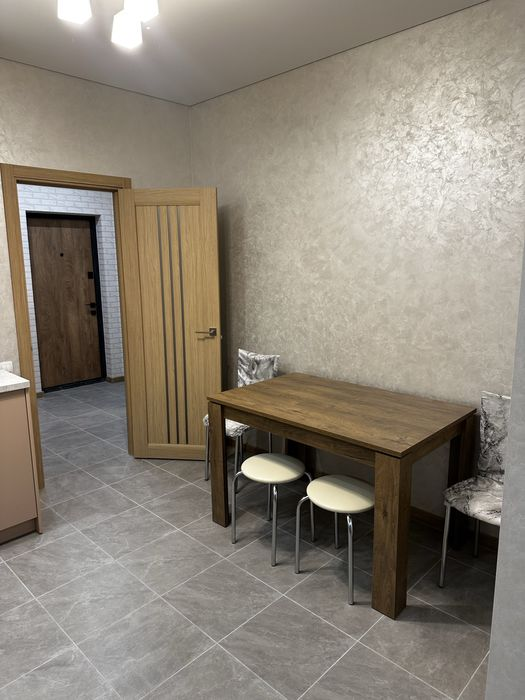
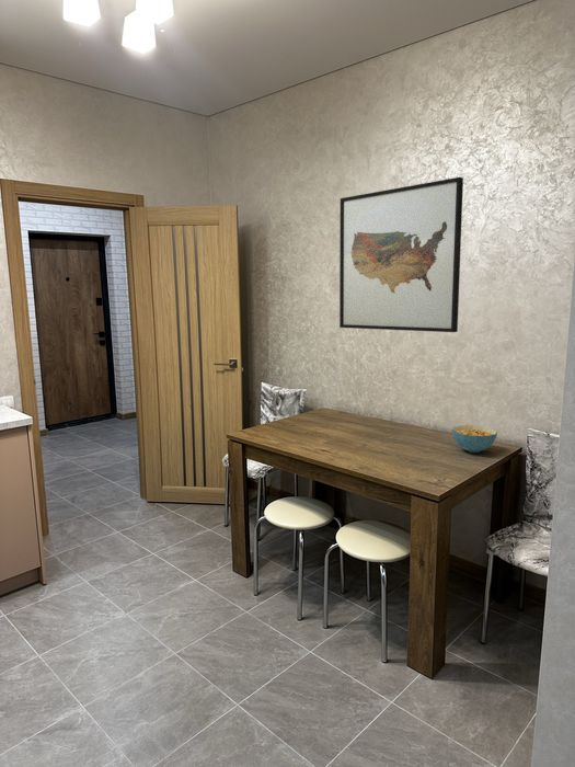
+ wall art [338,176,464,333]
+ cereal bowl [451,424,498,454]
